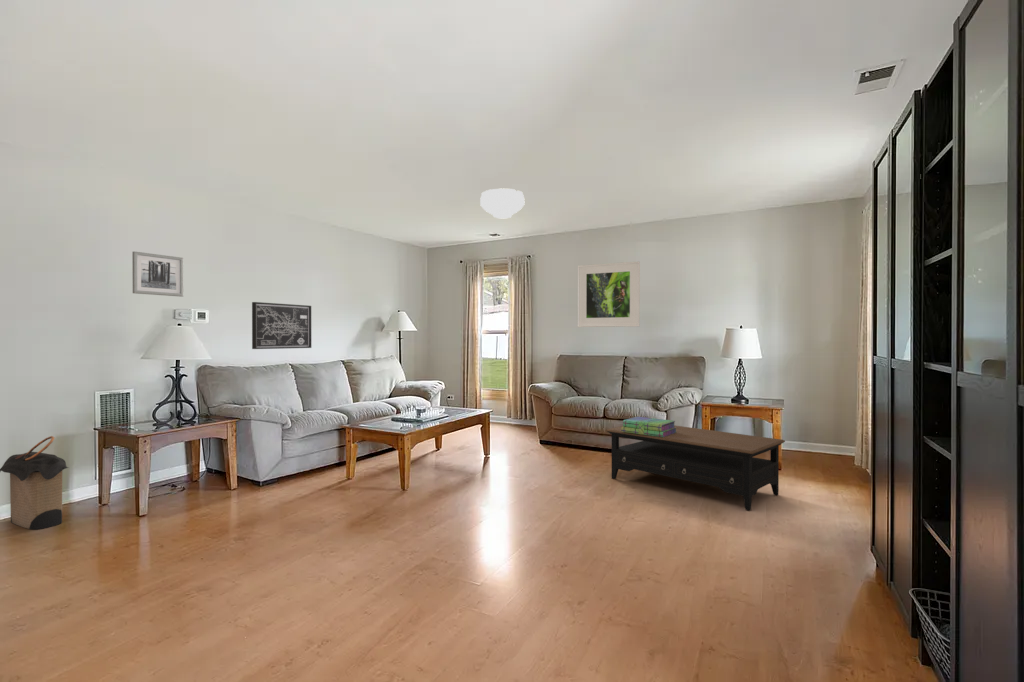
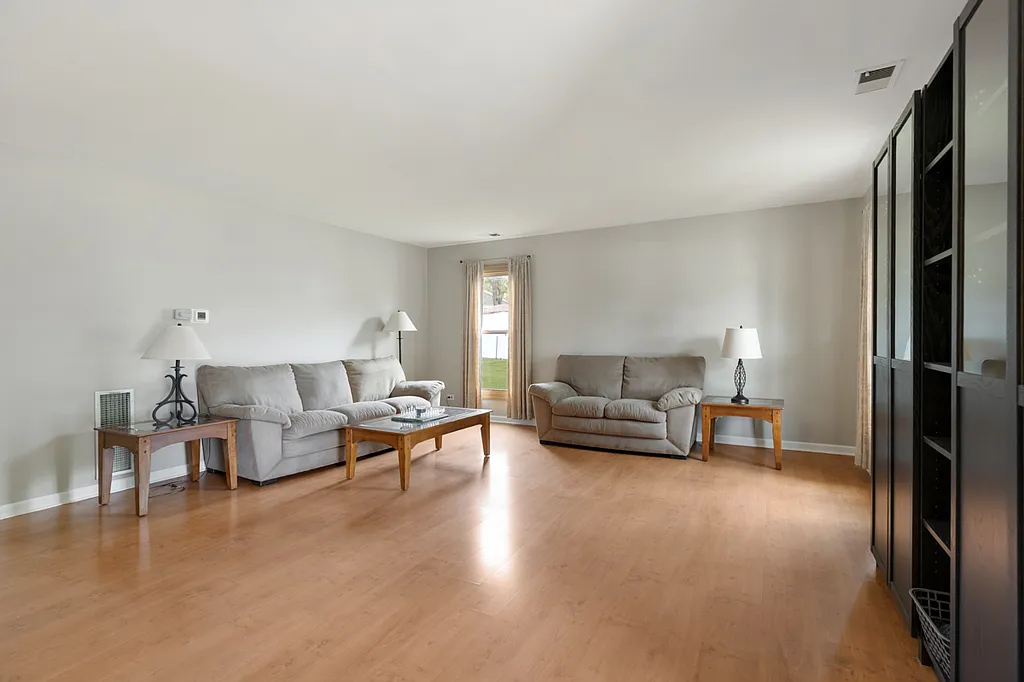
- laundry hamper [0,435,69,530]
- ceiling light [479,188,526,219]
- wall art [251,301,312,350]
- stack of books [621,416,677,437]
- wall art [131,251,184,298]
- coffee table [605,424,786,511]
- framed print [577,260,641,328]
